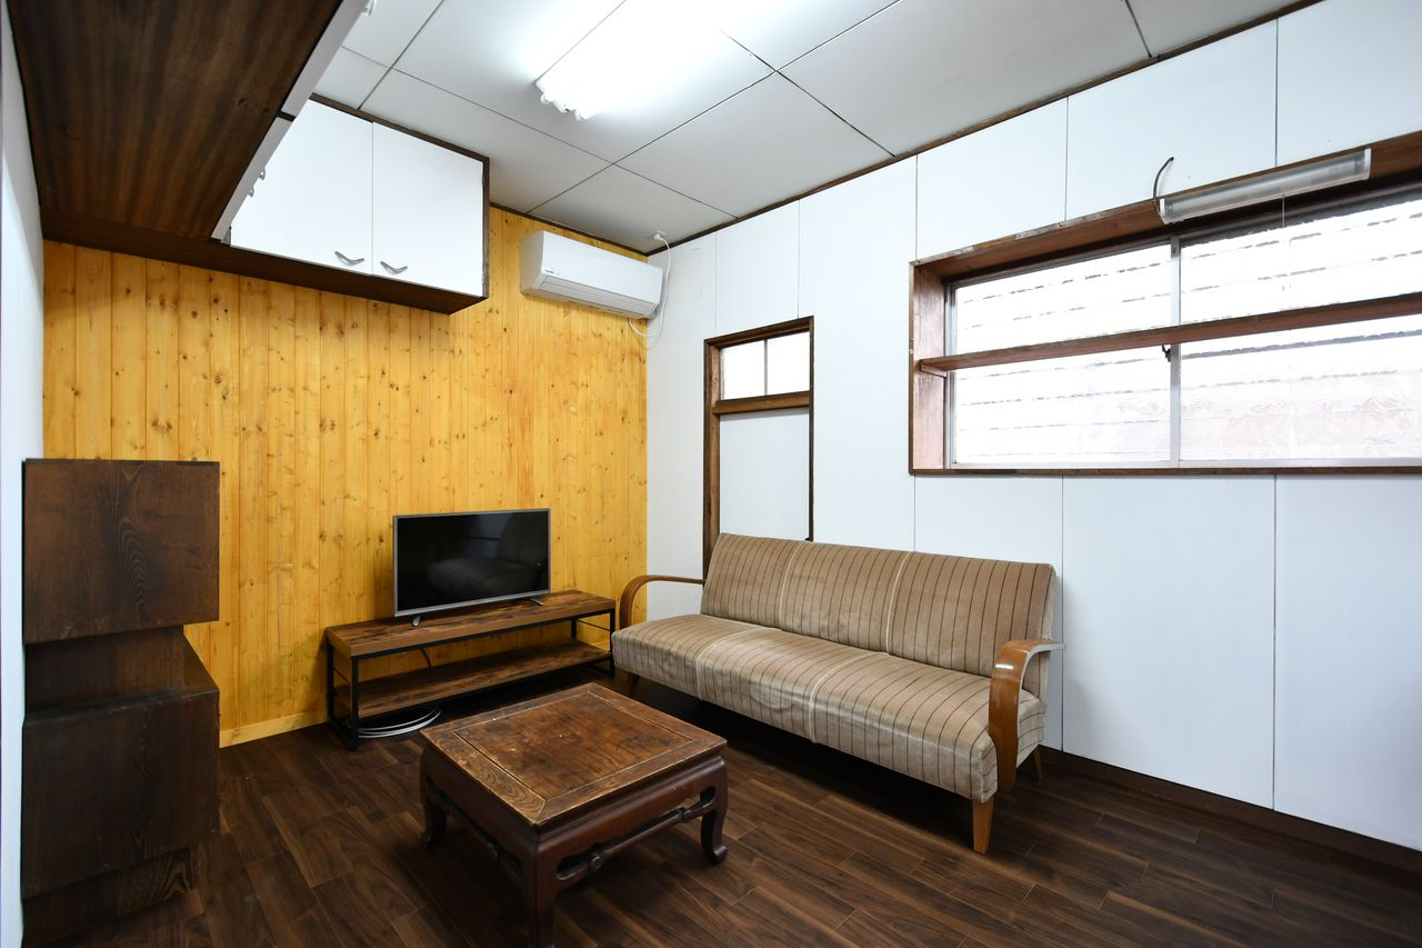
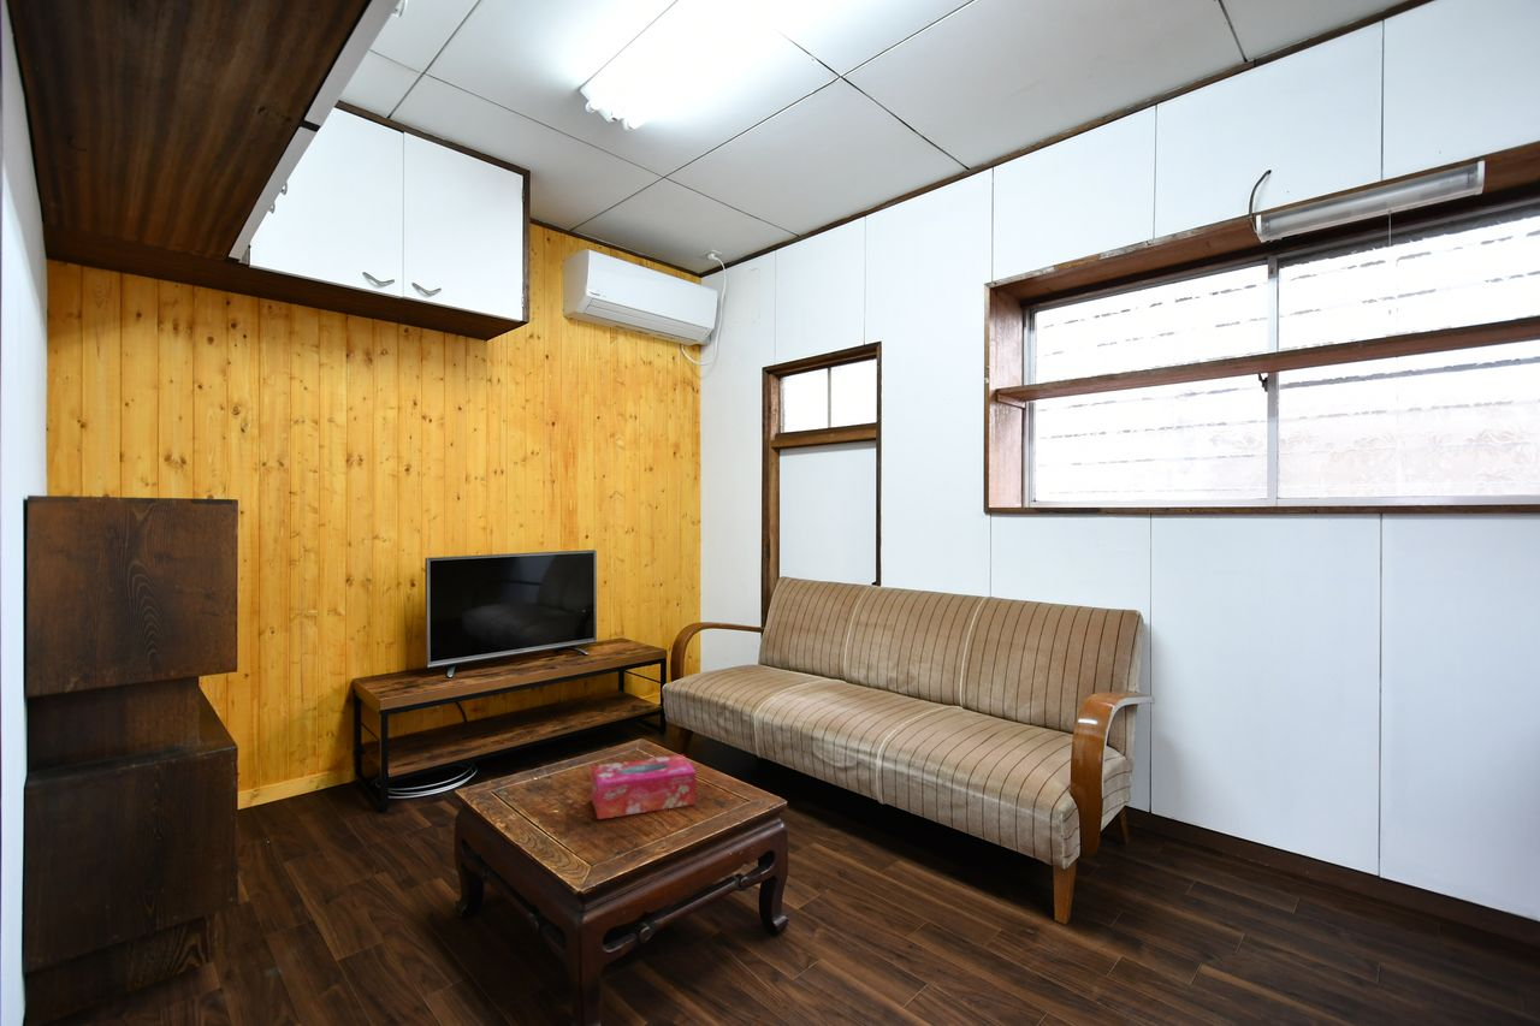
+ tissue box [591,753,697,820]
